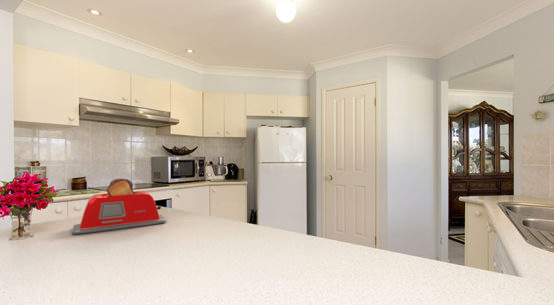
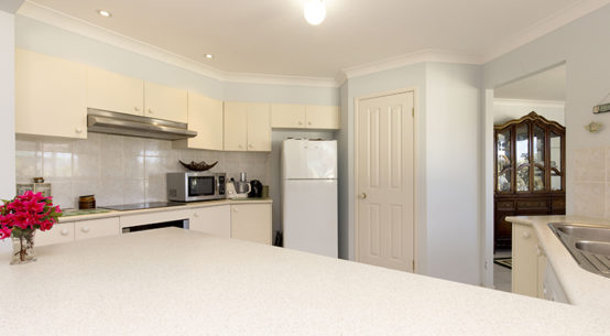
- toaster [71,177,167,235]
